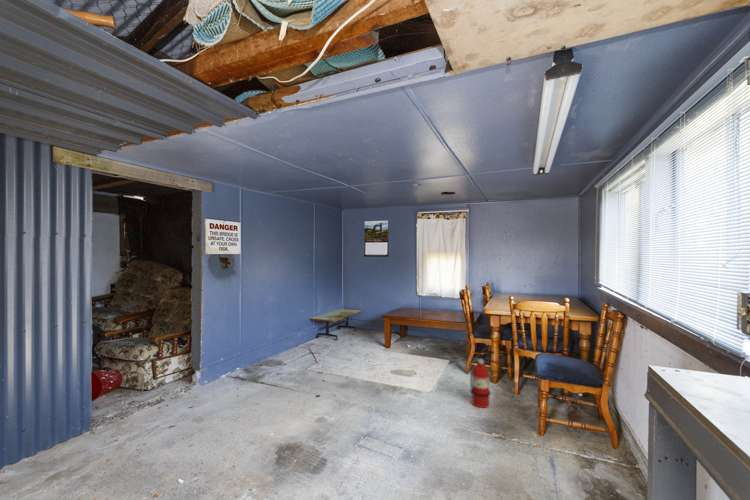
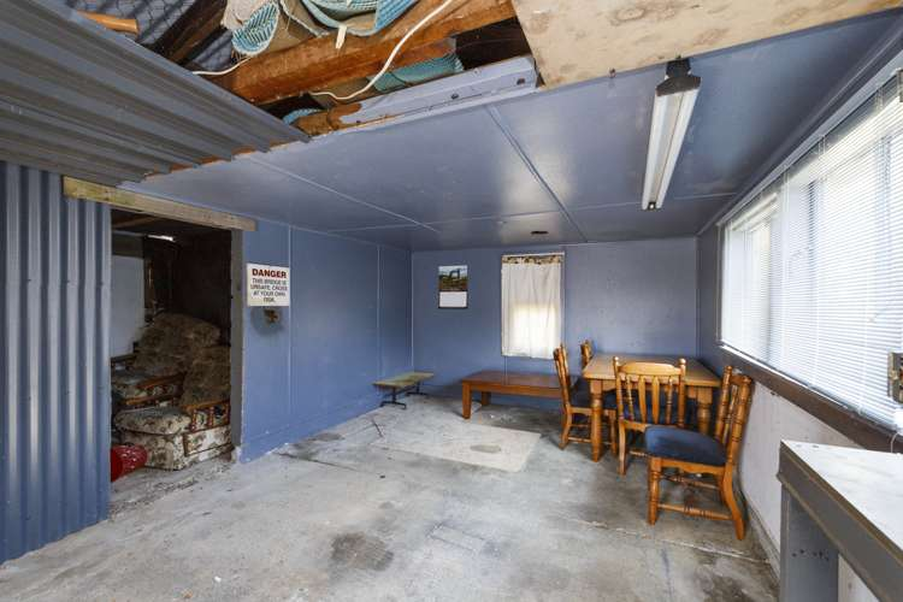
- fire extinguisher [469,350,500,409]
